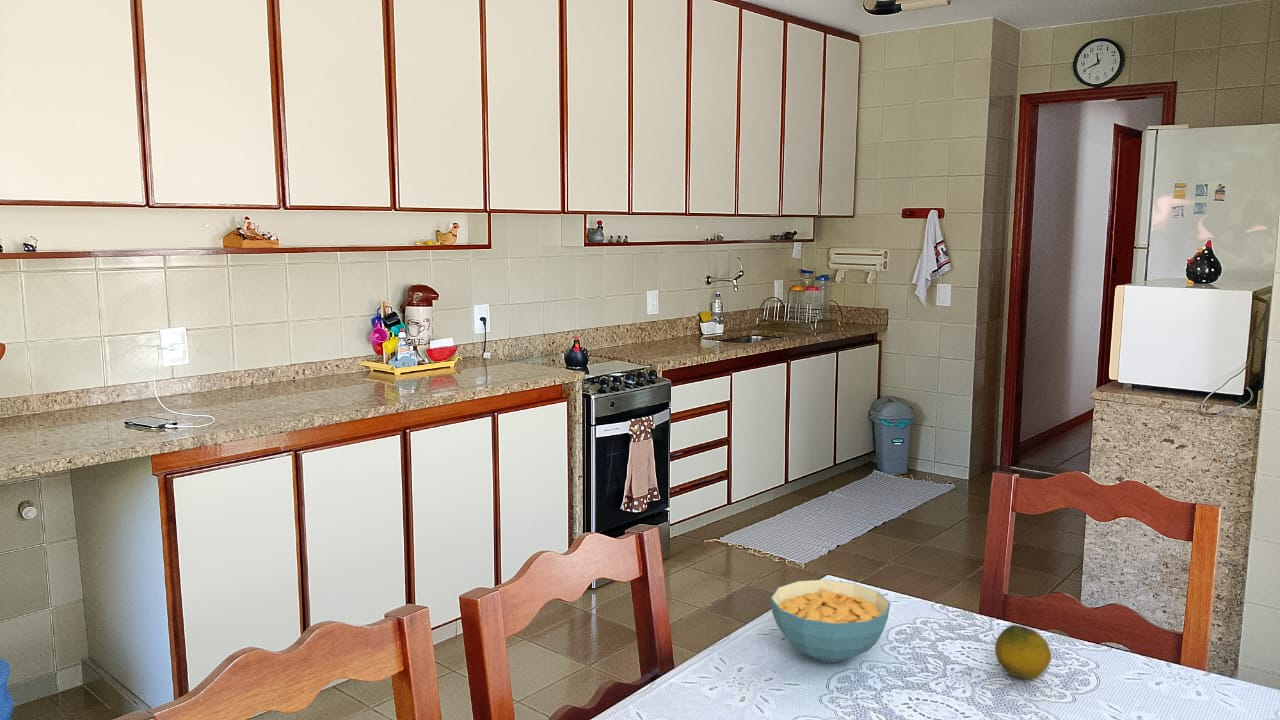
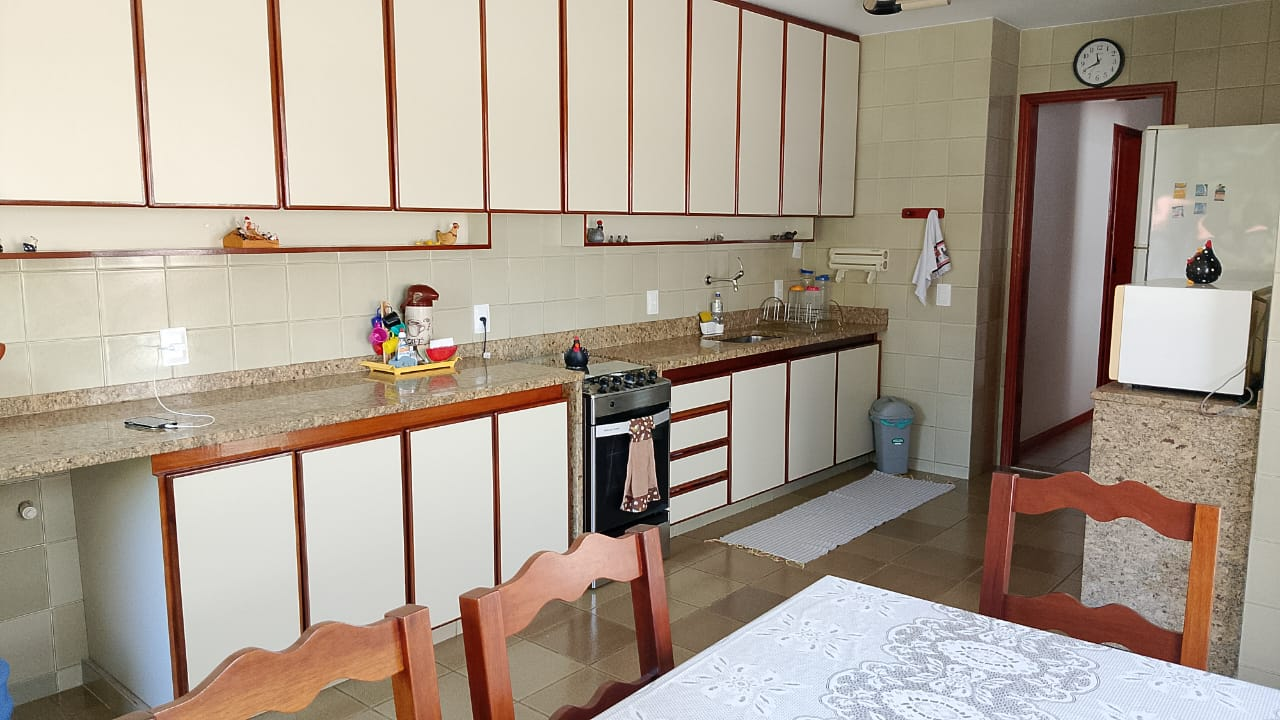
- cereal bowl [770,579,891,664]
- fruit [994,624,1052,680]
